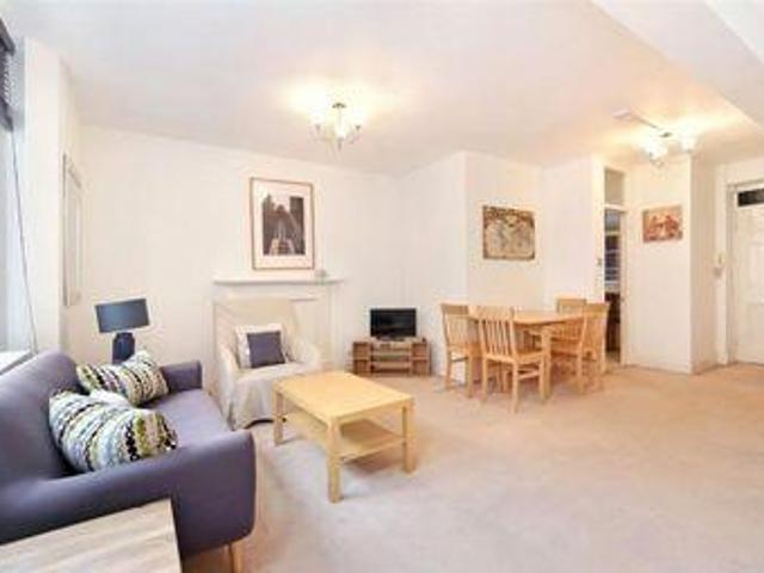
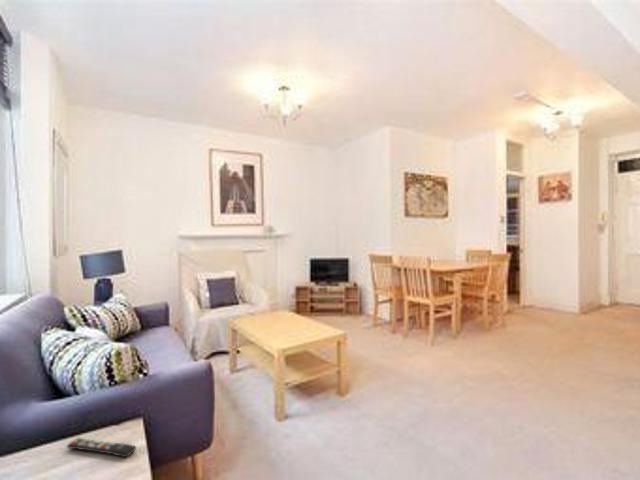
+ remote control [66,437,137,459]
